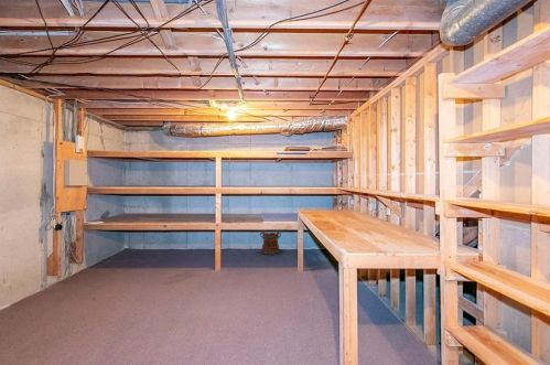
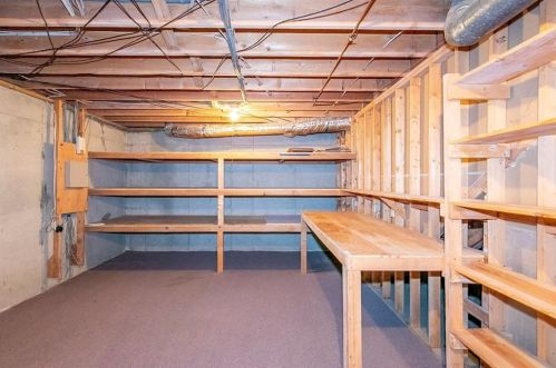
- bucket [259,229,282,256]
